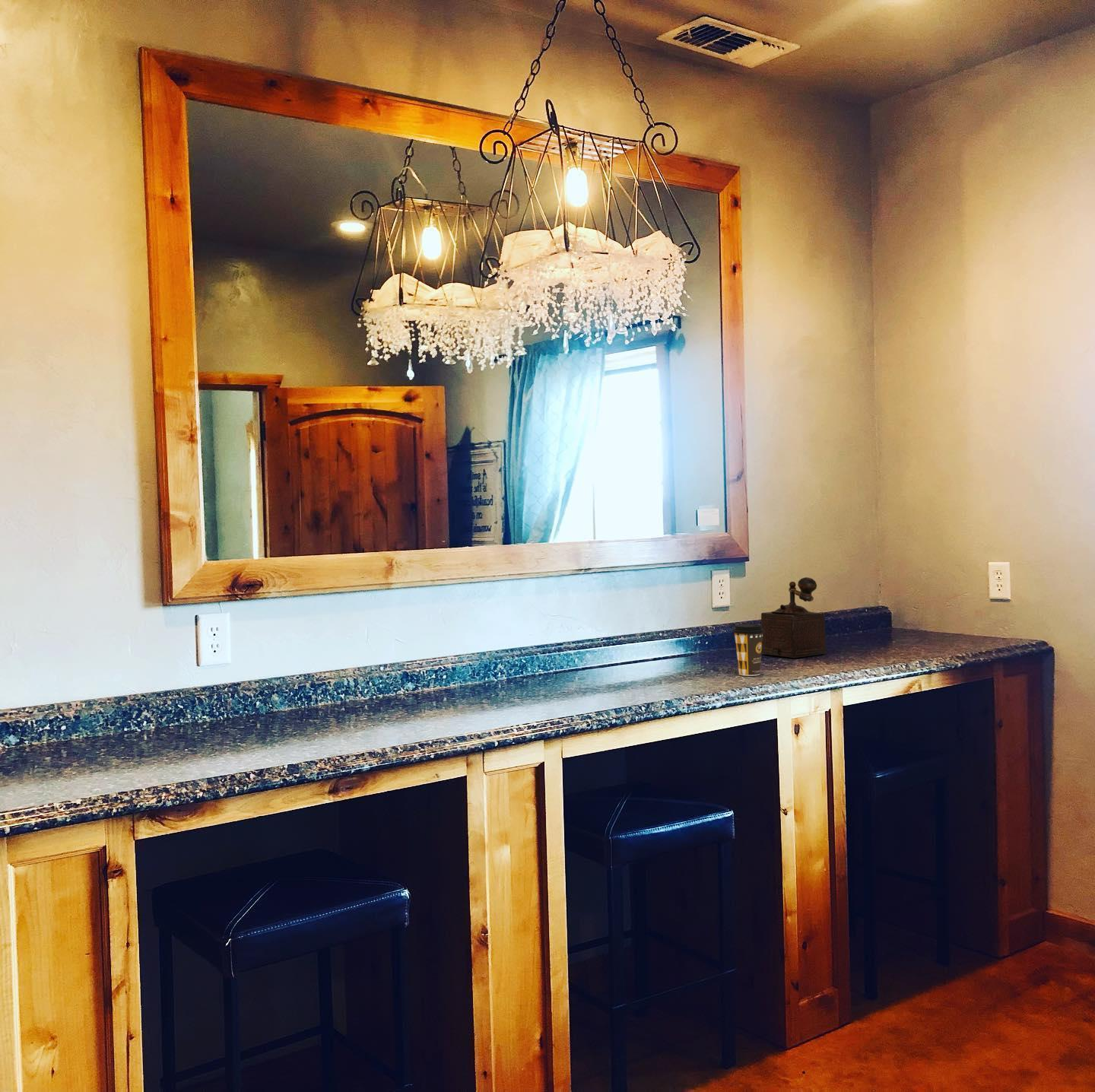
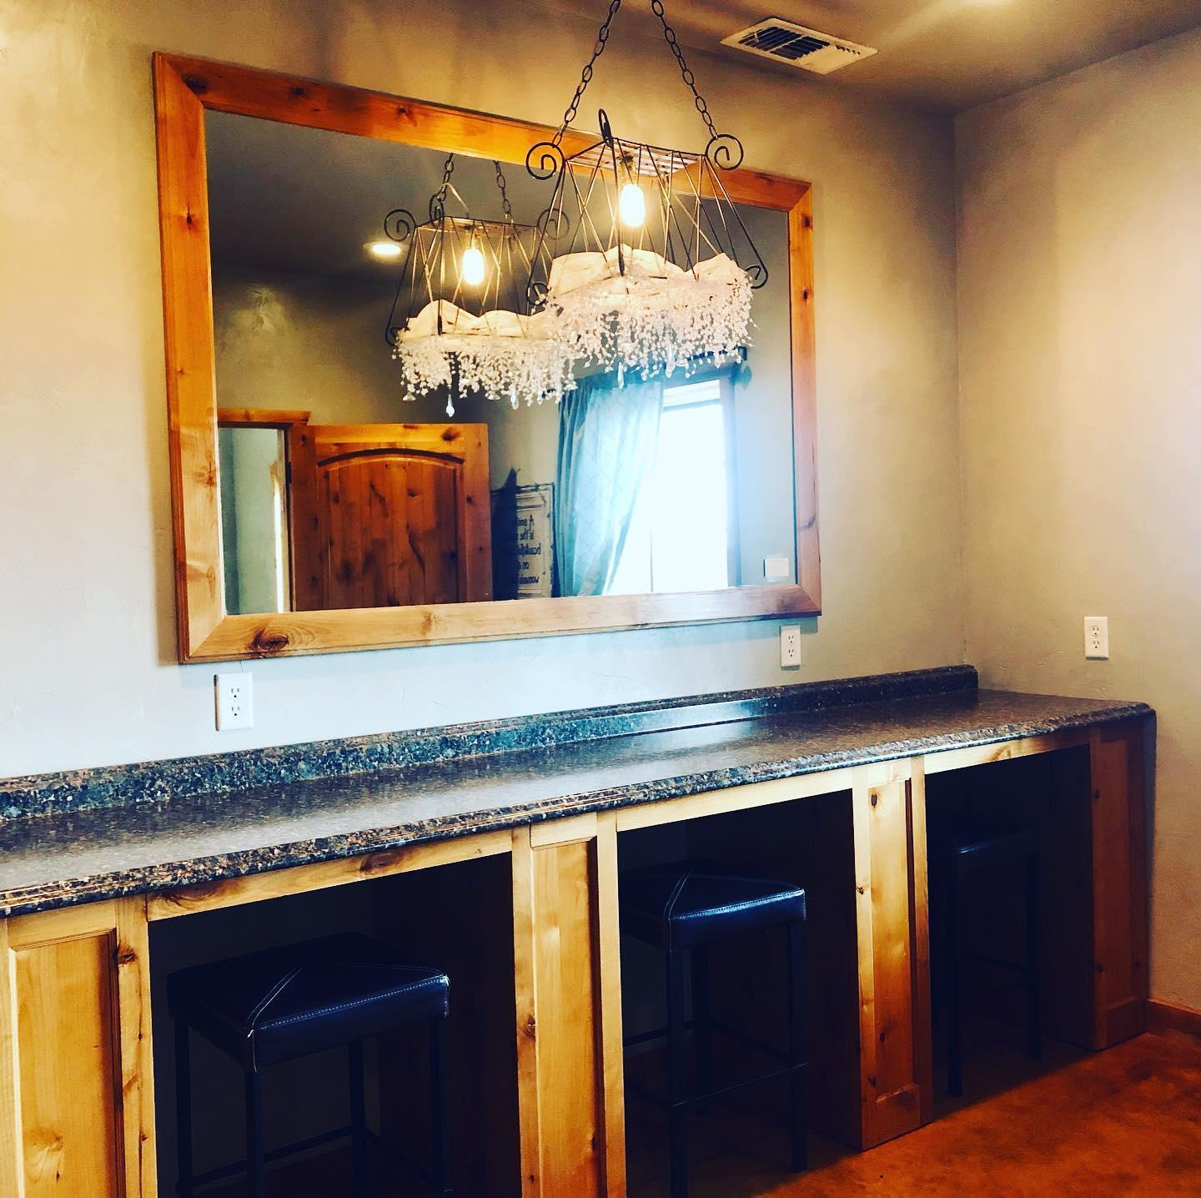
- coffee cup [732,624,764,677]
- coffee grinder [760,576,827,659]
